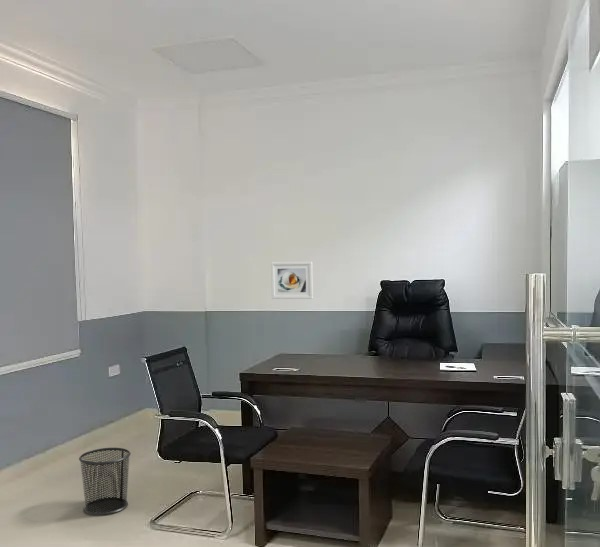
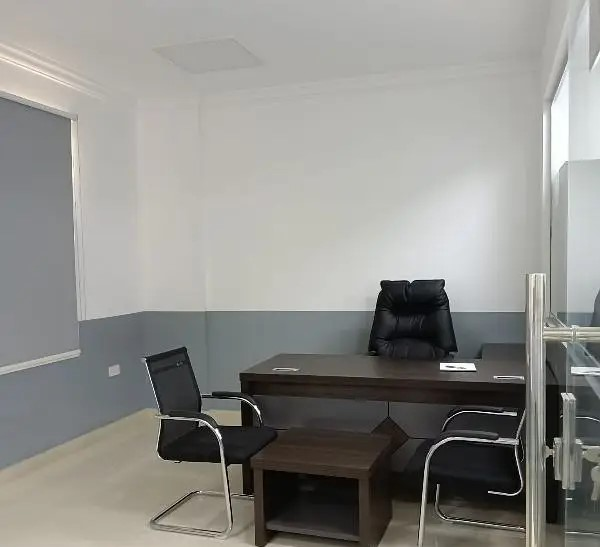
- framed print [270,261,314,300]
- waste bin [78,447,132,516]
